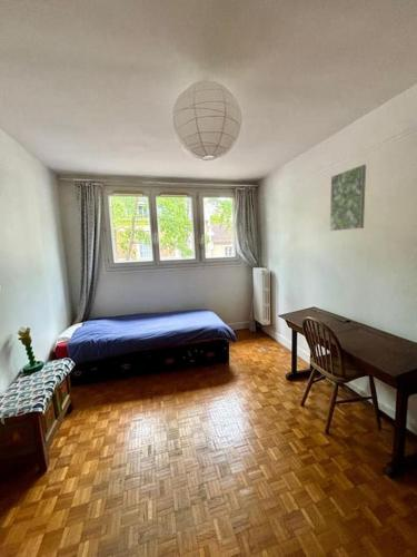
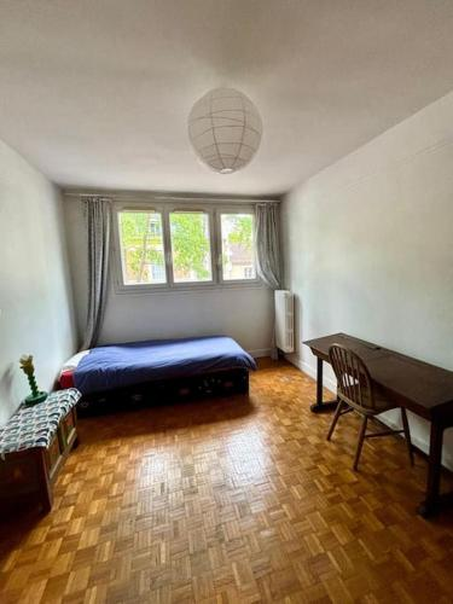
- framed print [329,164,367,232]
